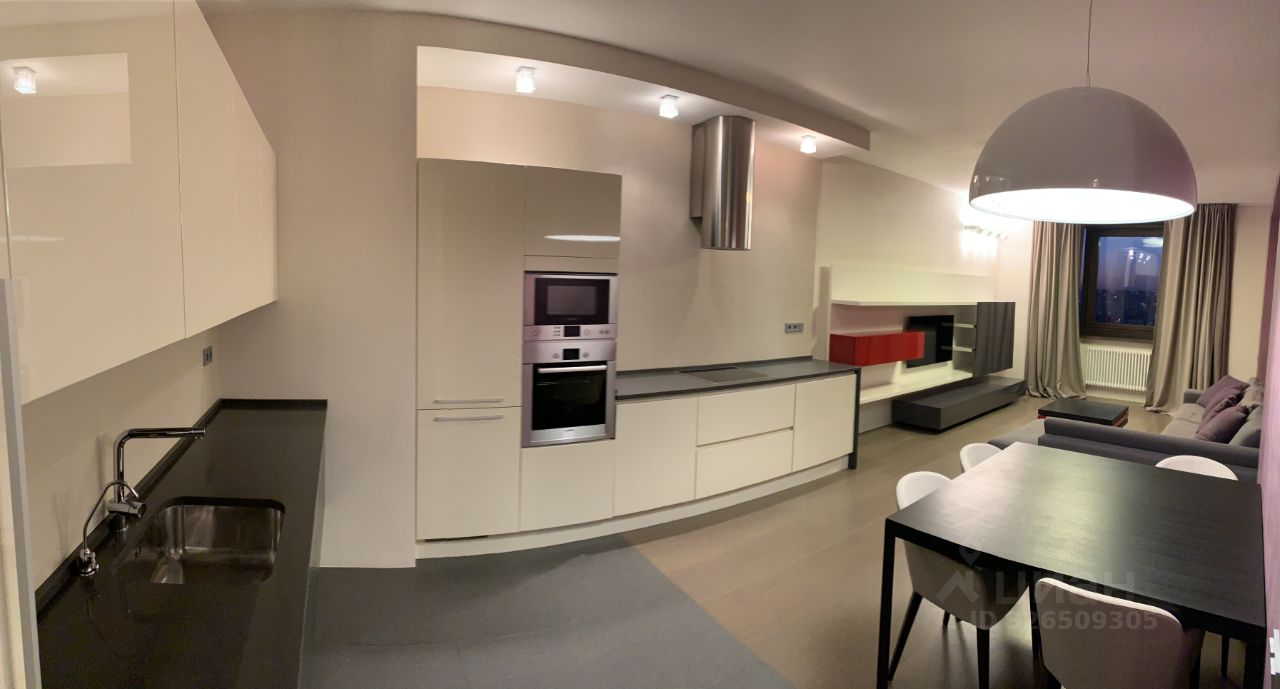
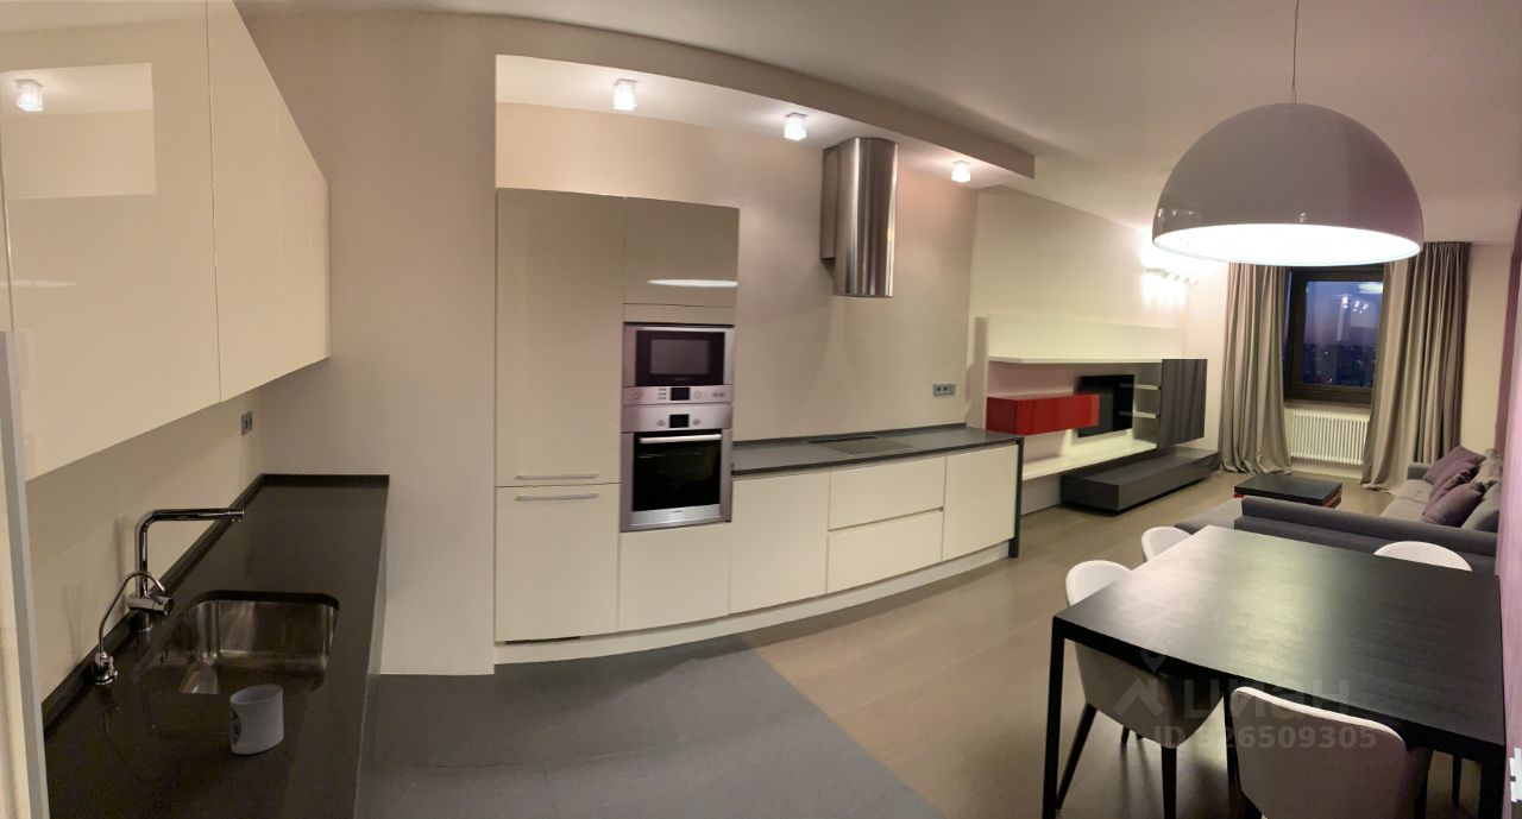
+ cup [228,683,284,755]
